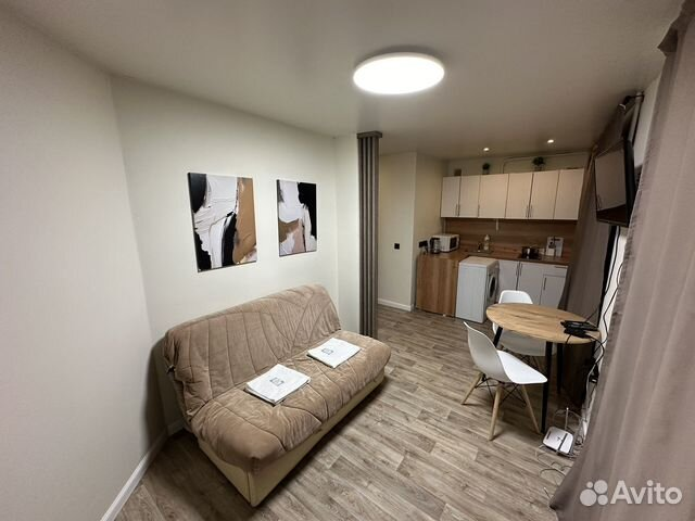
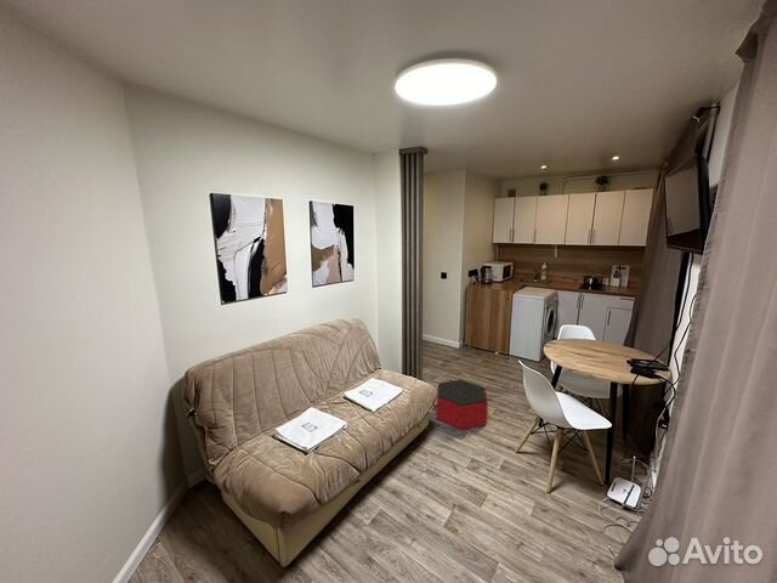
+ ottoman [436,378,489,431]
